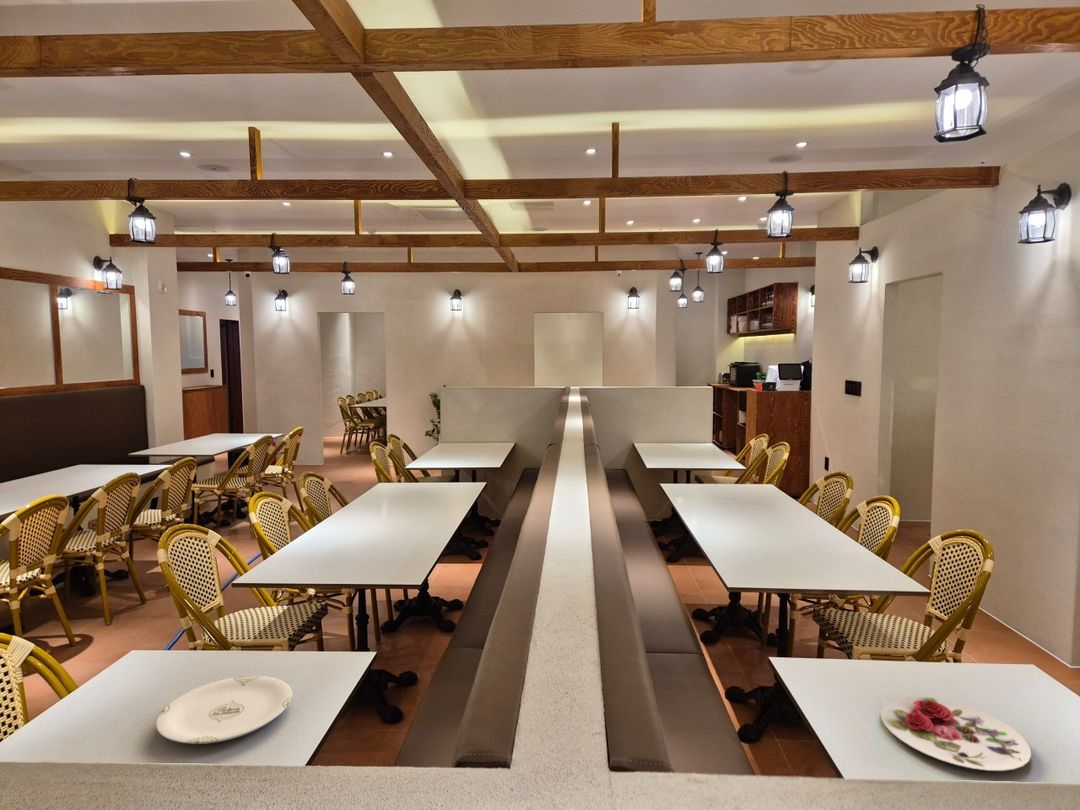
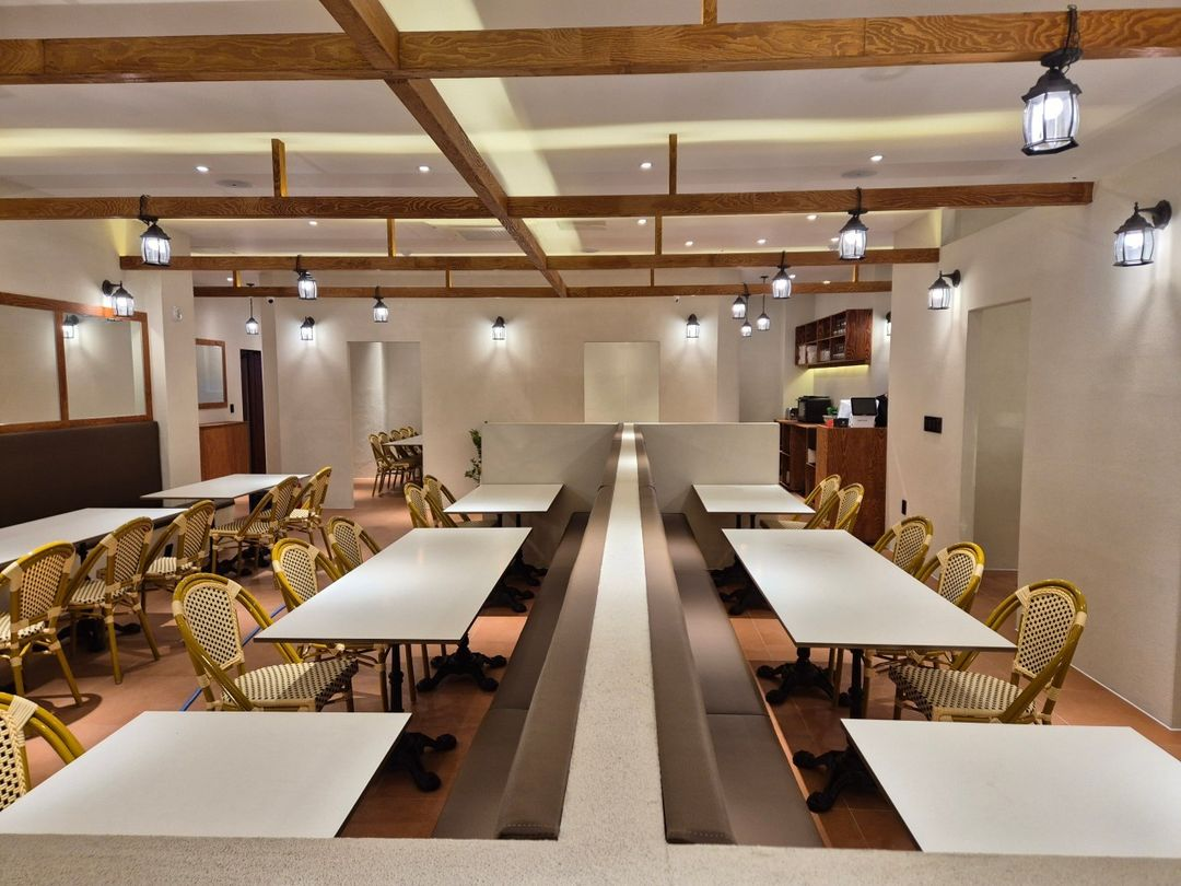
- plate [155,675,293,745]
- plate [879,696,1032,772]
